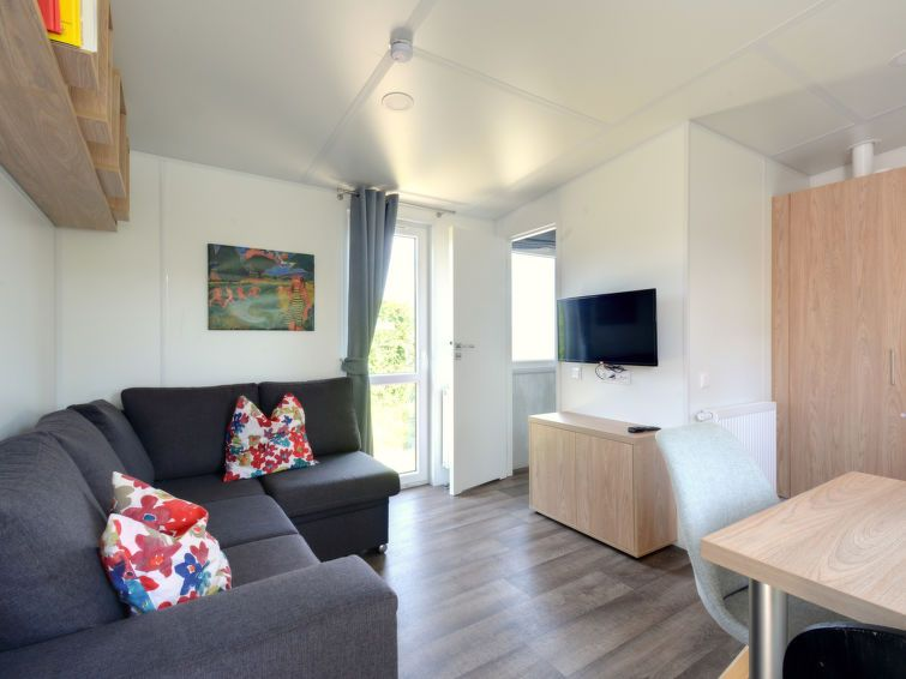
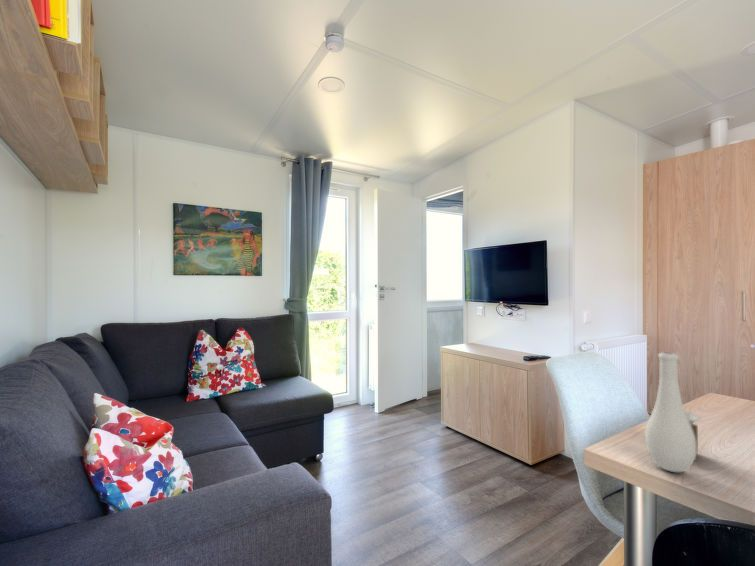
+ vase [644,352,701,473]
